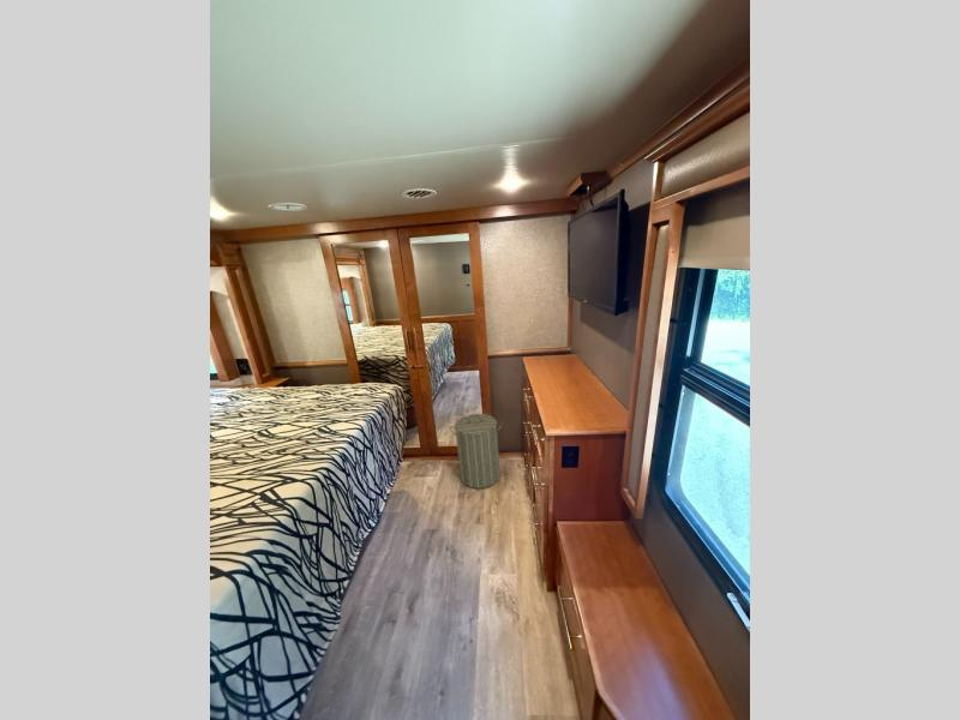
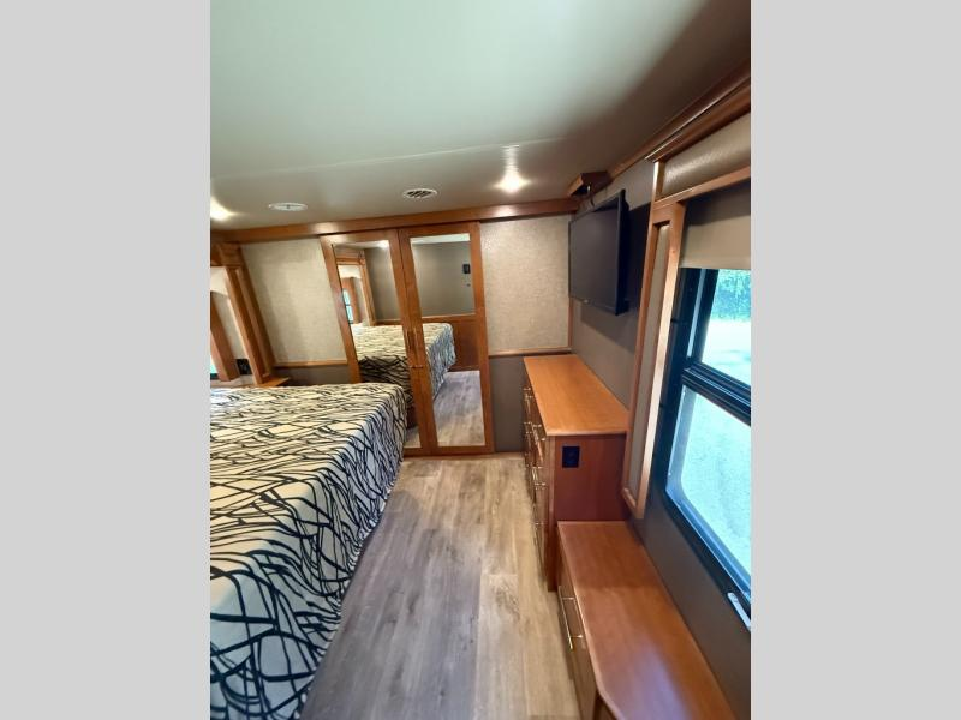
- laundry hamper [449,413,503,490]
